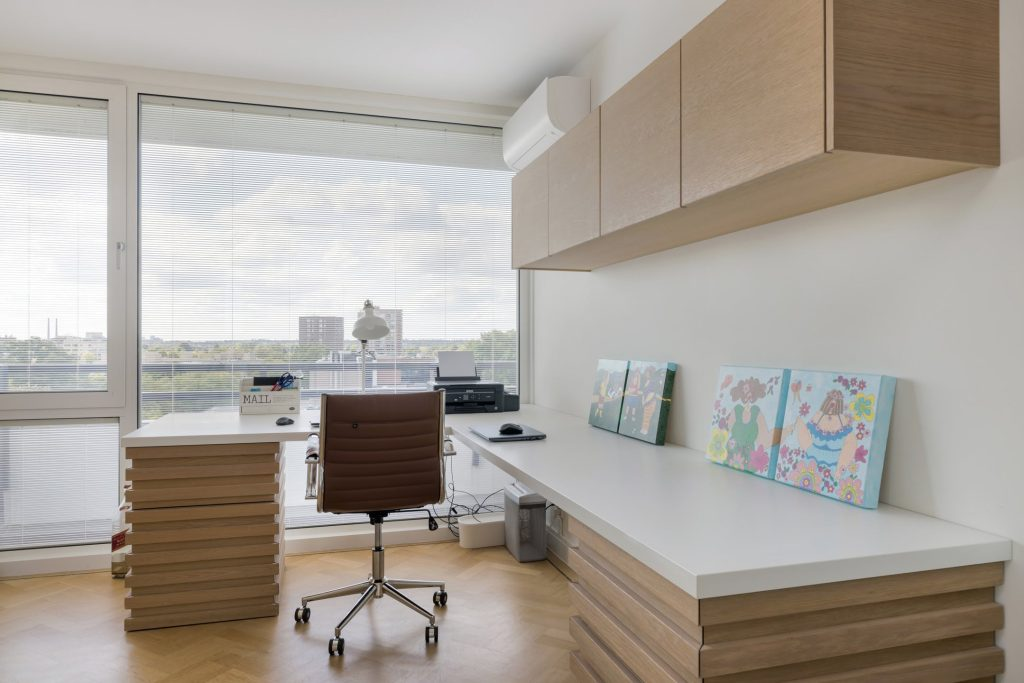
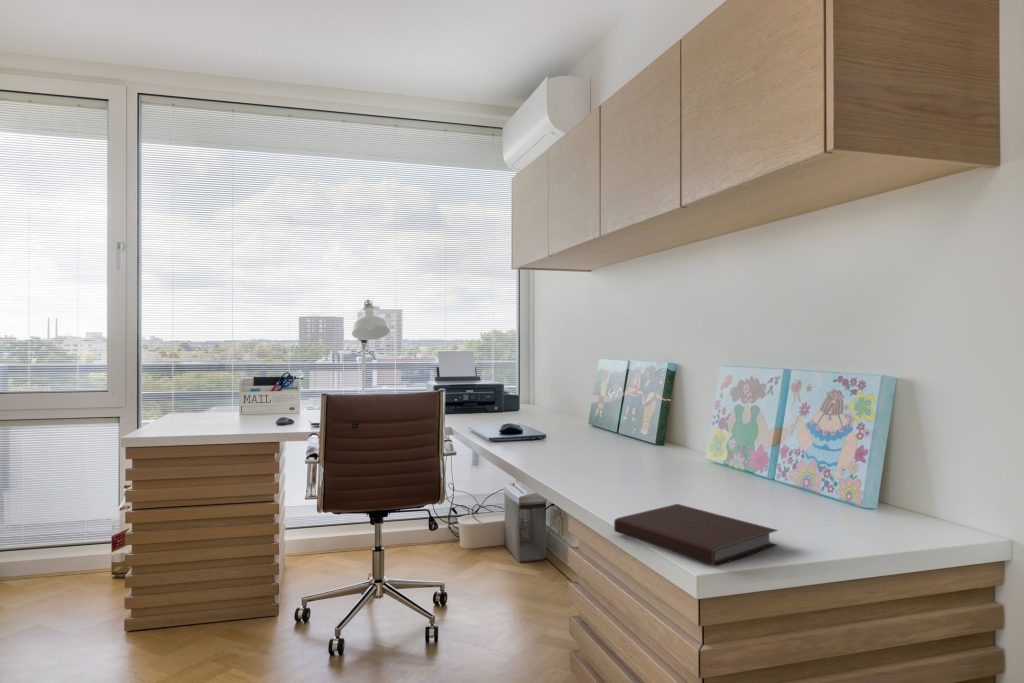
+ notebook [613,503,779,567]
